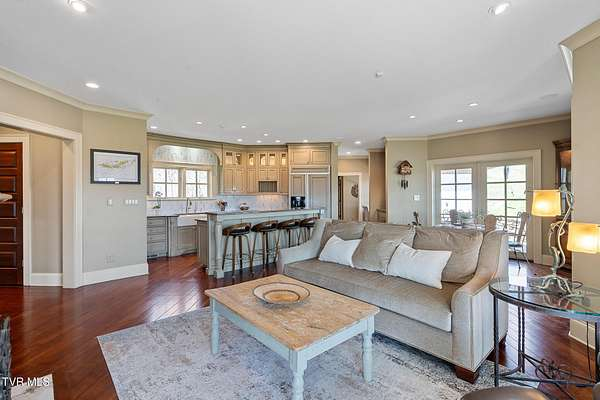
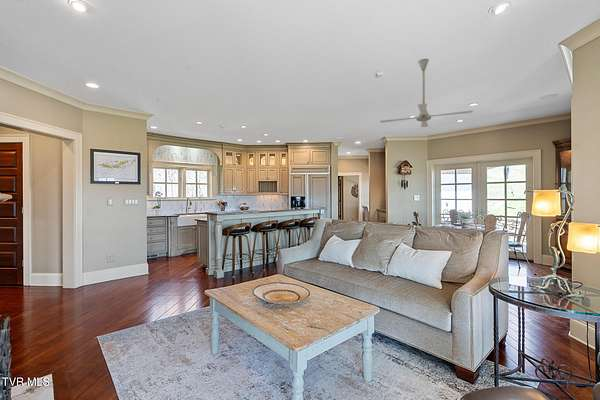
+ ceiling fan [379,58,474,128]
